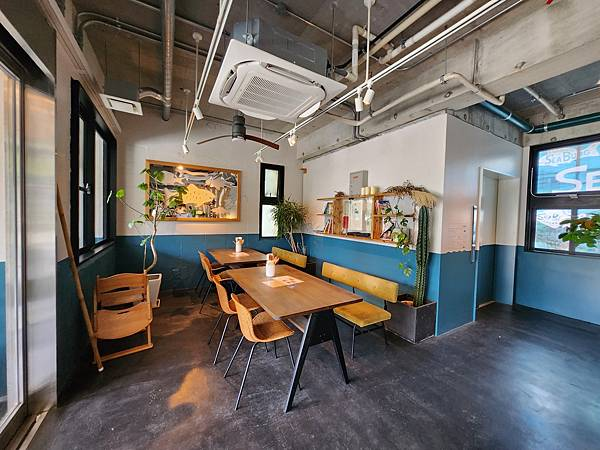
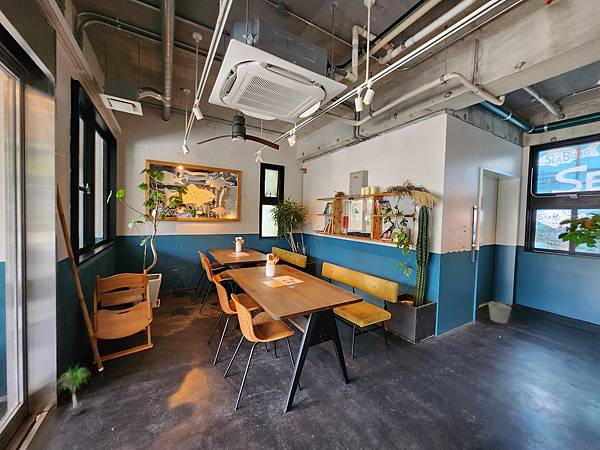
+ potted plant [54,363,94,416]
+ bucket [487,301,512,324]
